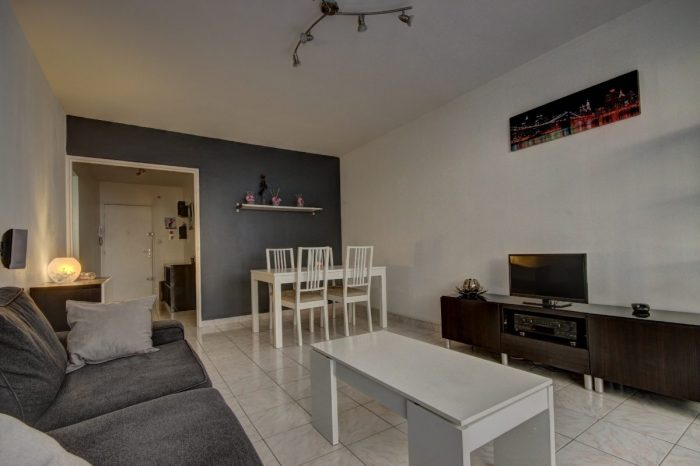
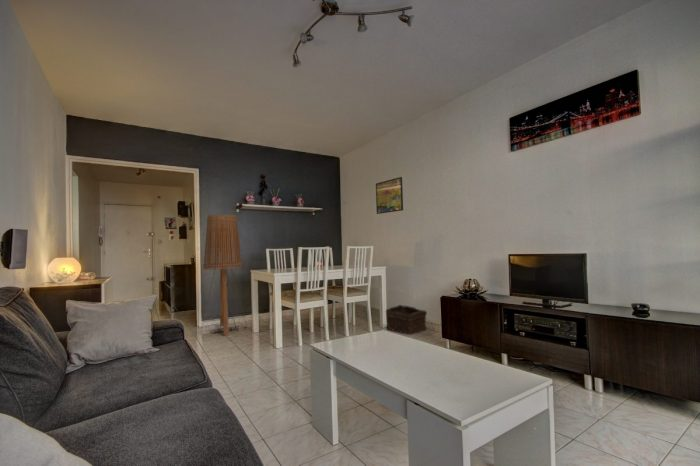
+ floor lamp [199,214,248,337]
+ basket [385,304,428,336]
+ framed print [375,176,404,215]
